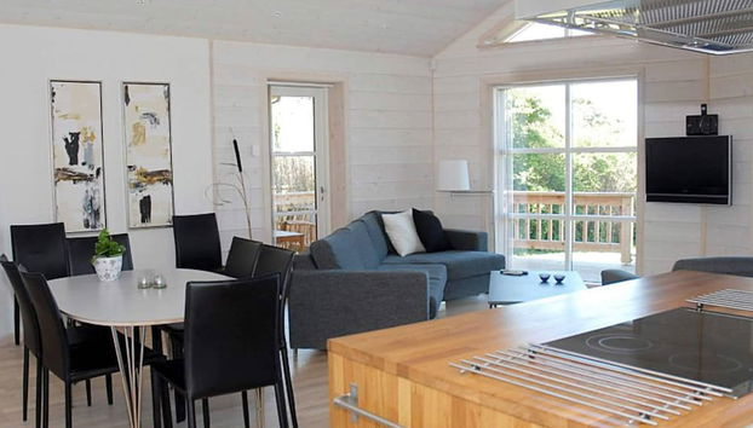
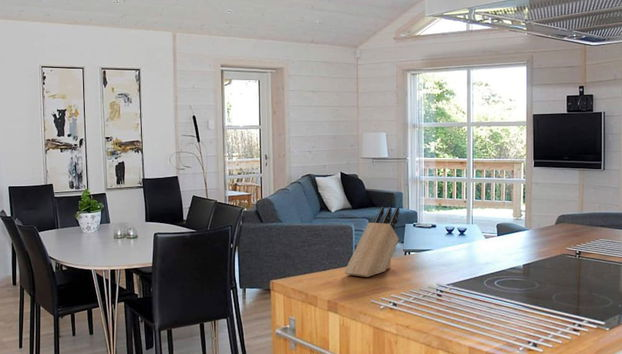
+ knife block [343,206,400,278]
